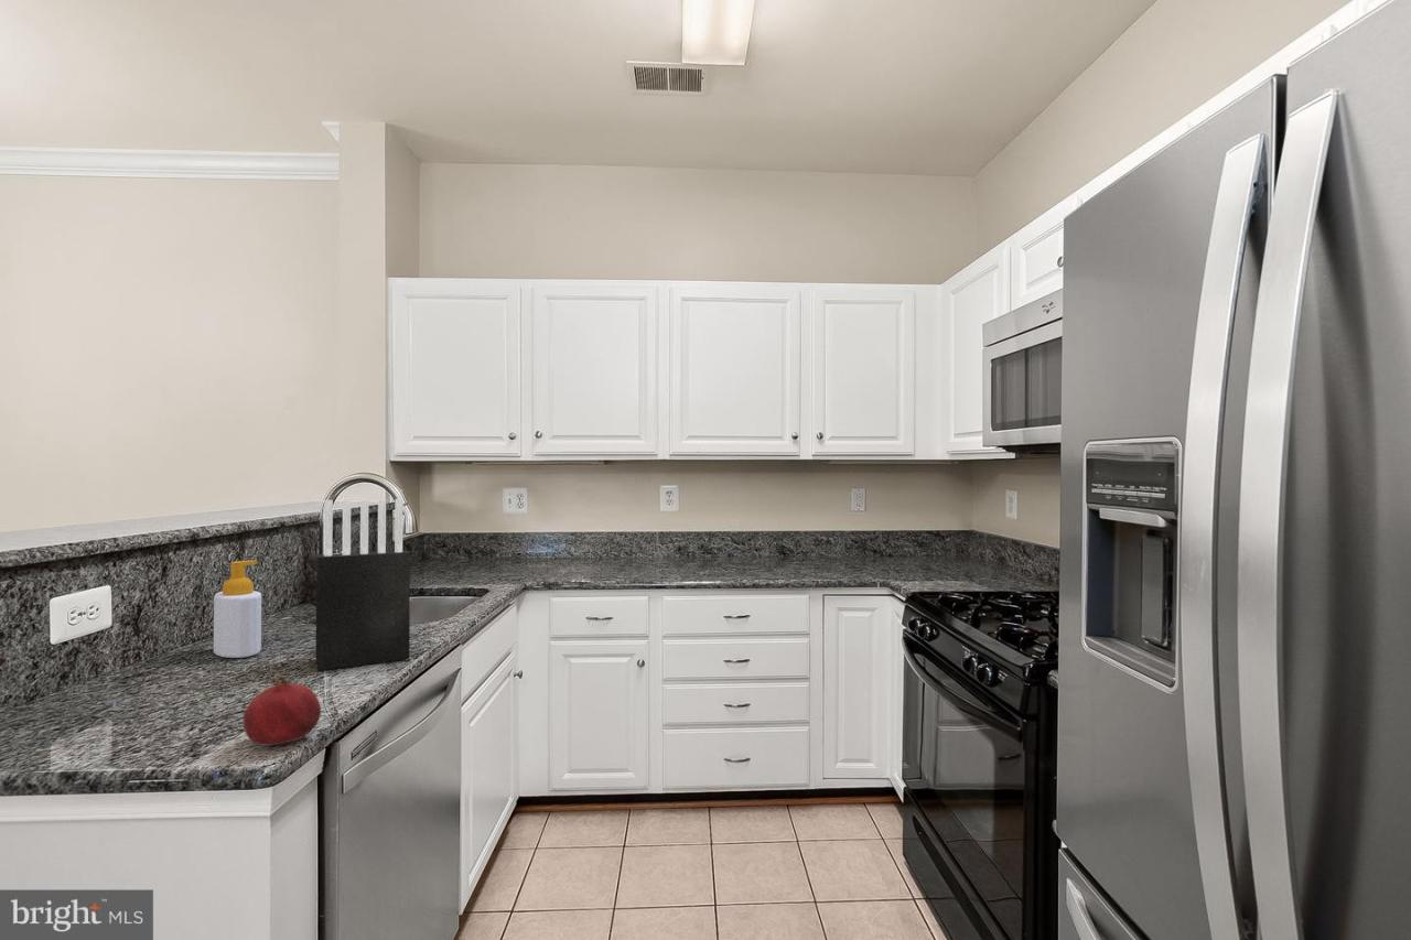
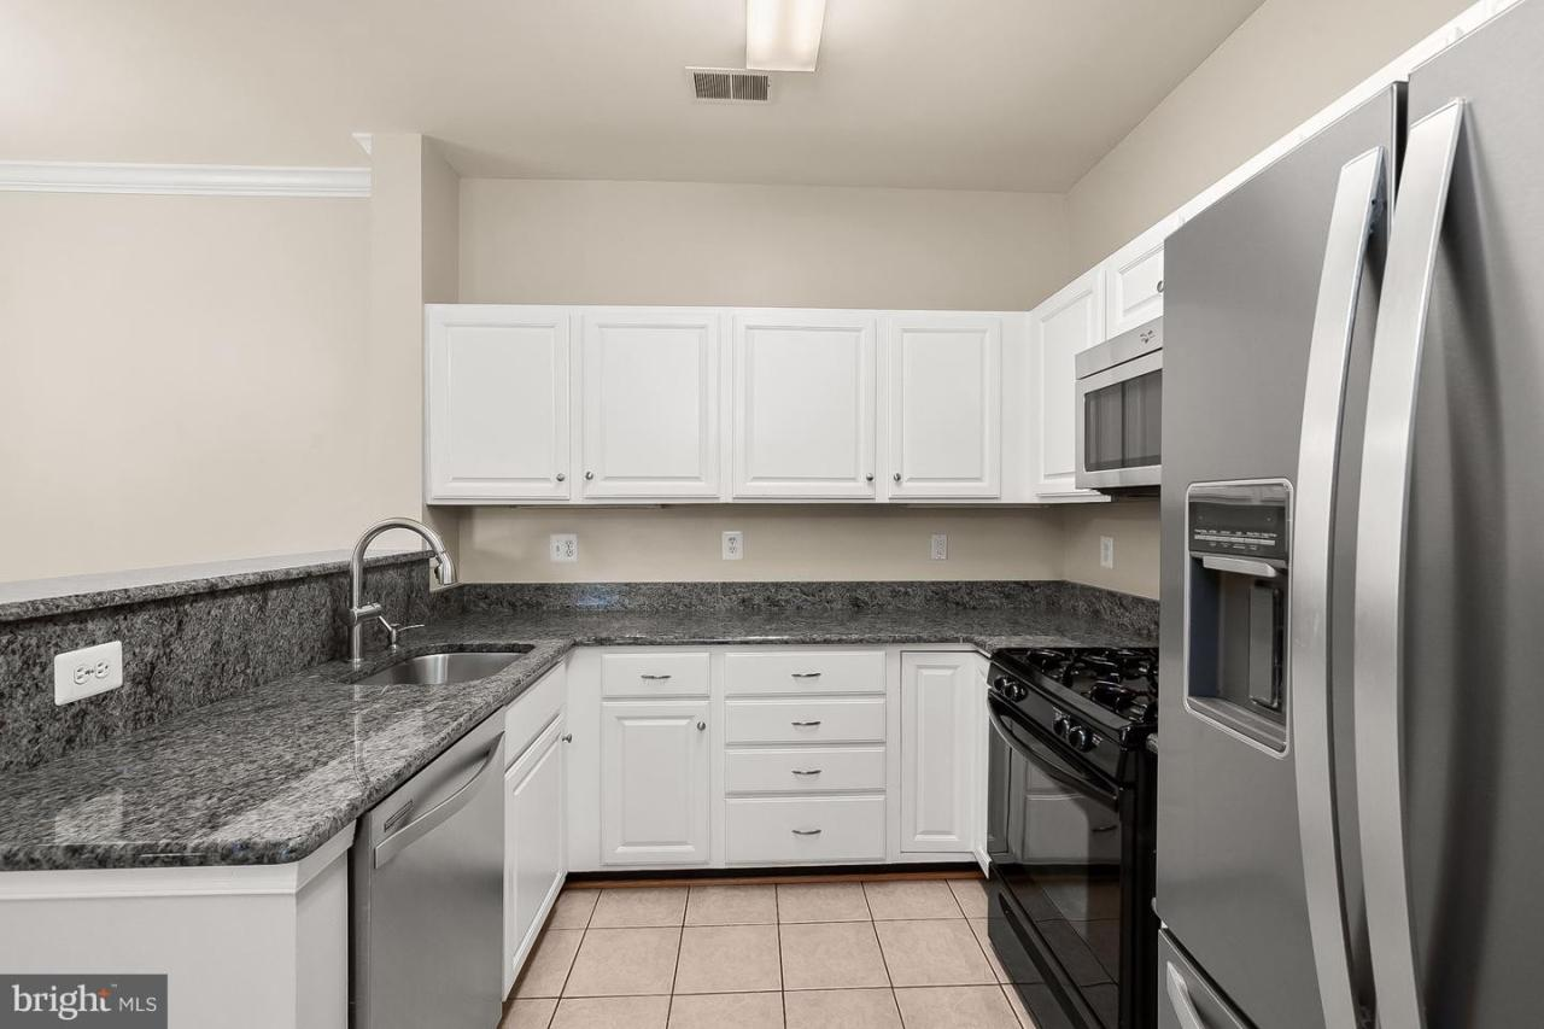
- fruit [243,676,322,747]
- soap bottle [213,560,262,659]
- knife block [314,498,411,671]
